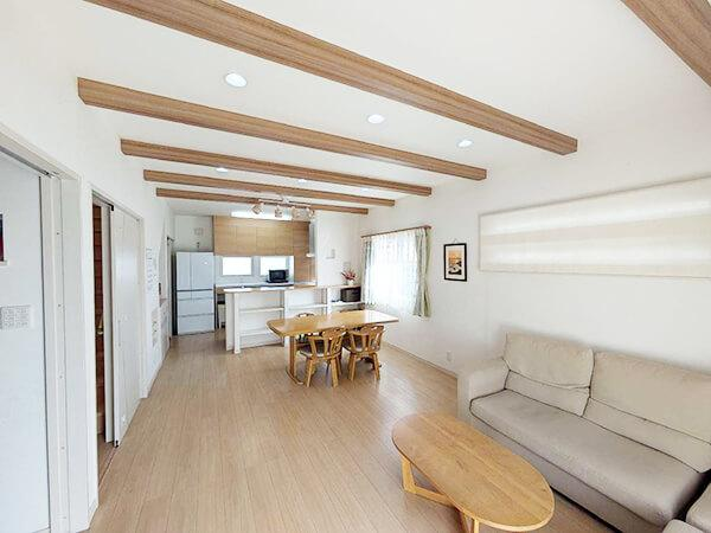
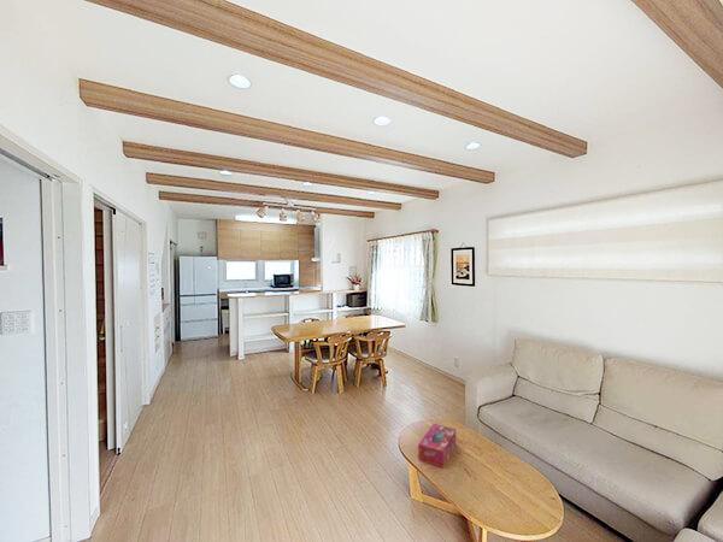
+ tissue box [417,423,457,470]
